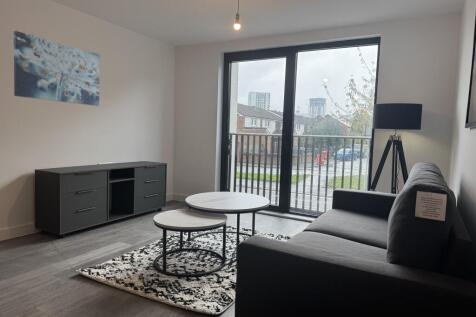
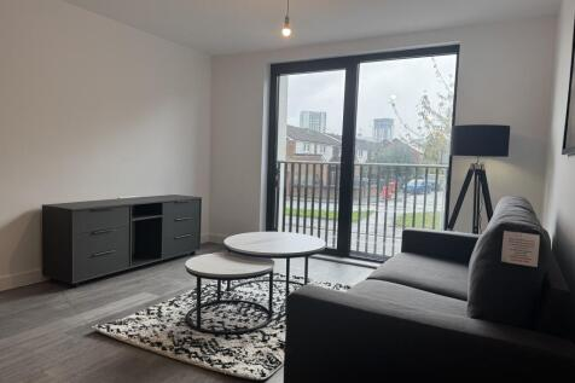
- wall art [13,30,101,107]
